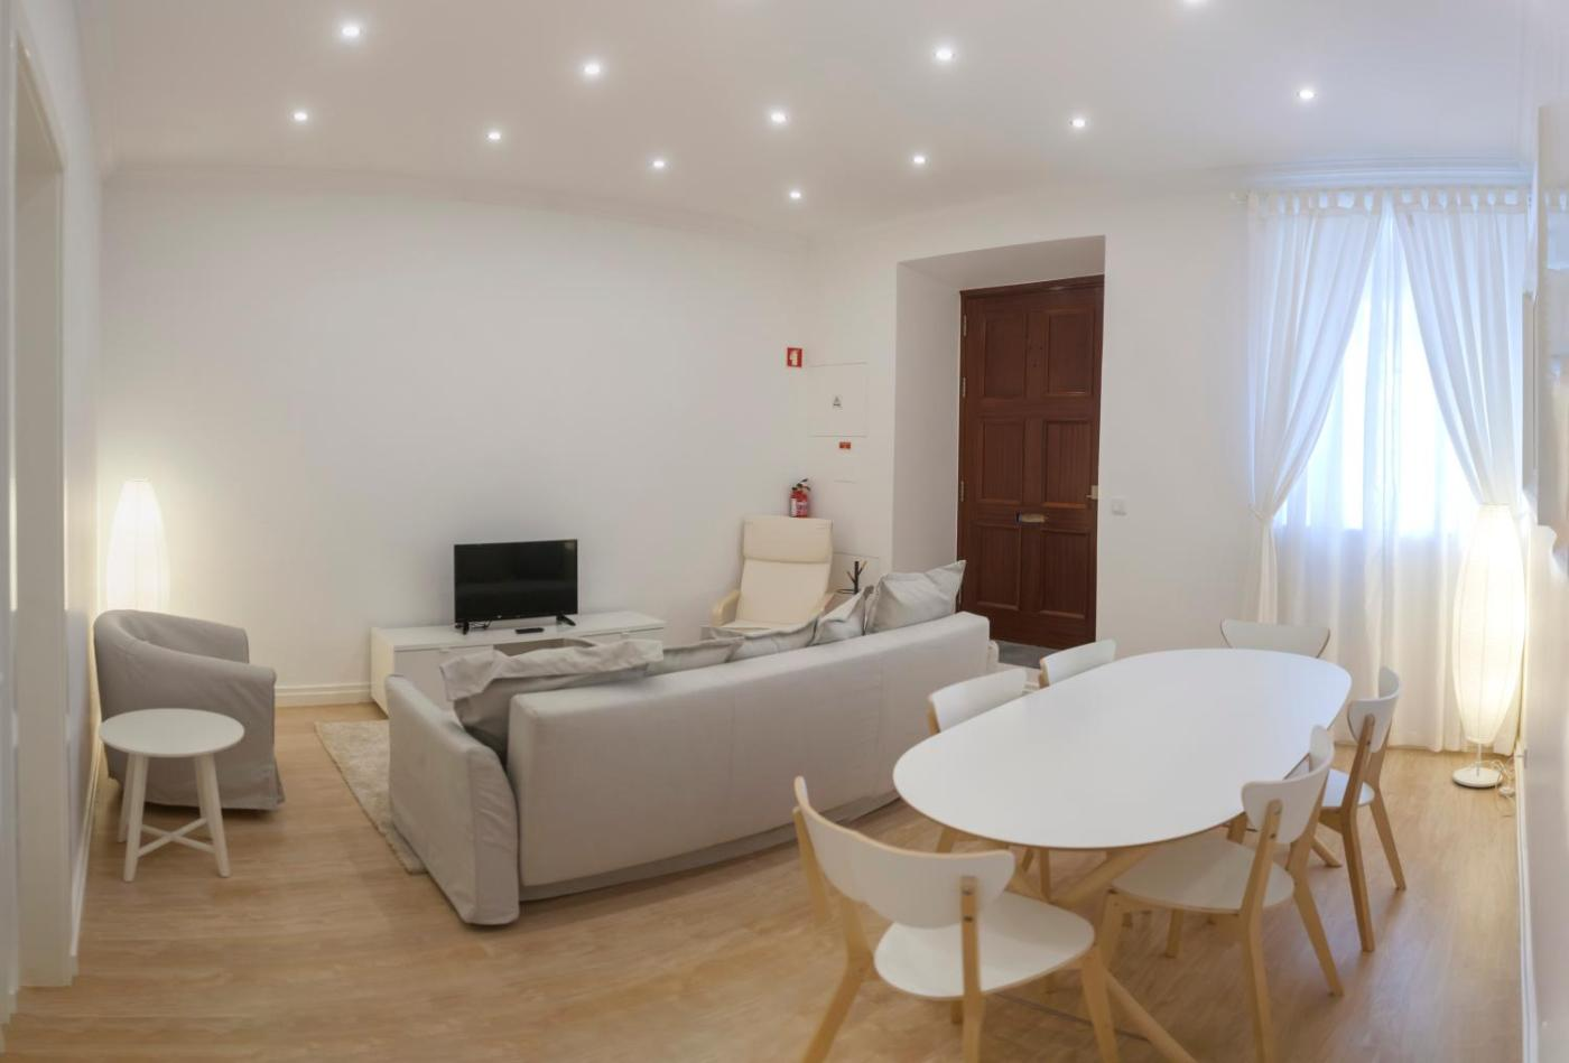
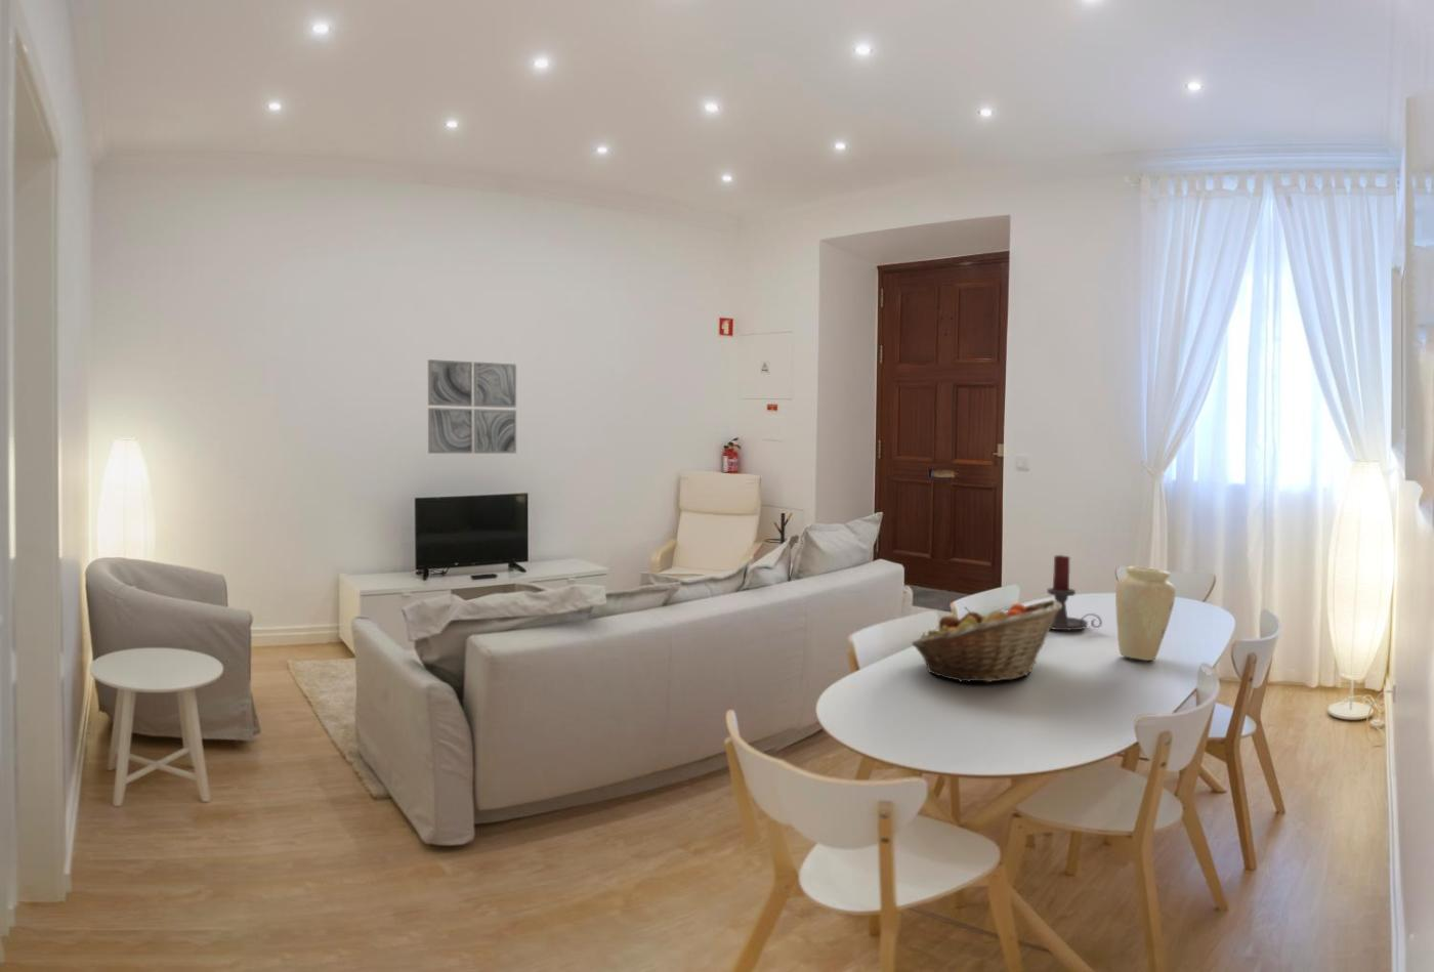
+ wall art [427,358,517,455]
+ candle holder [1046,554,1103,631]
+ vase [1114,565,1177,662]
+ fruit basket [910,599,1061,683]
